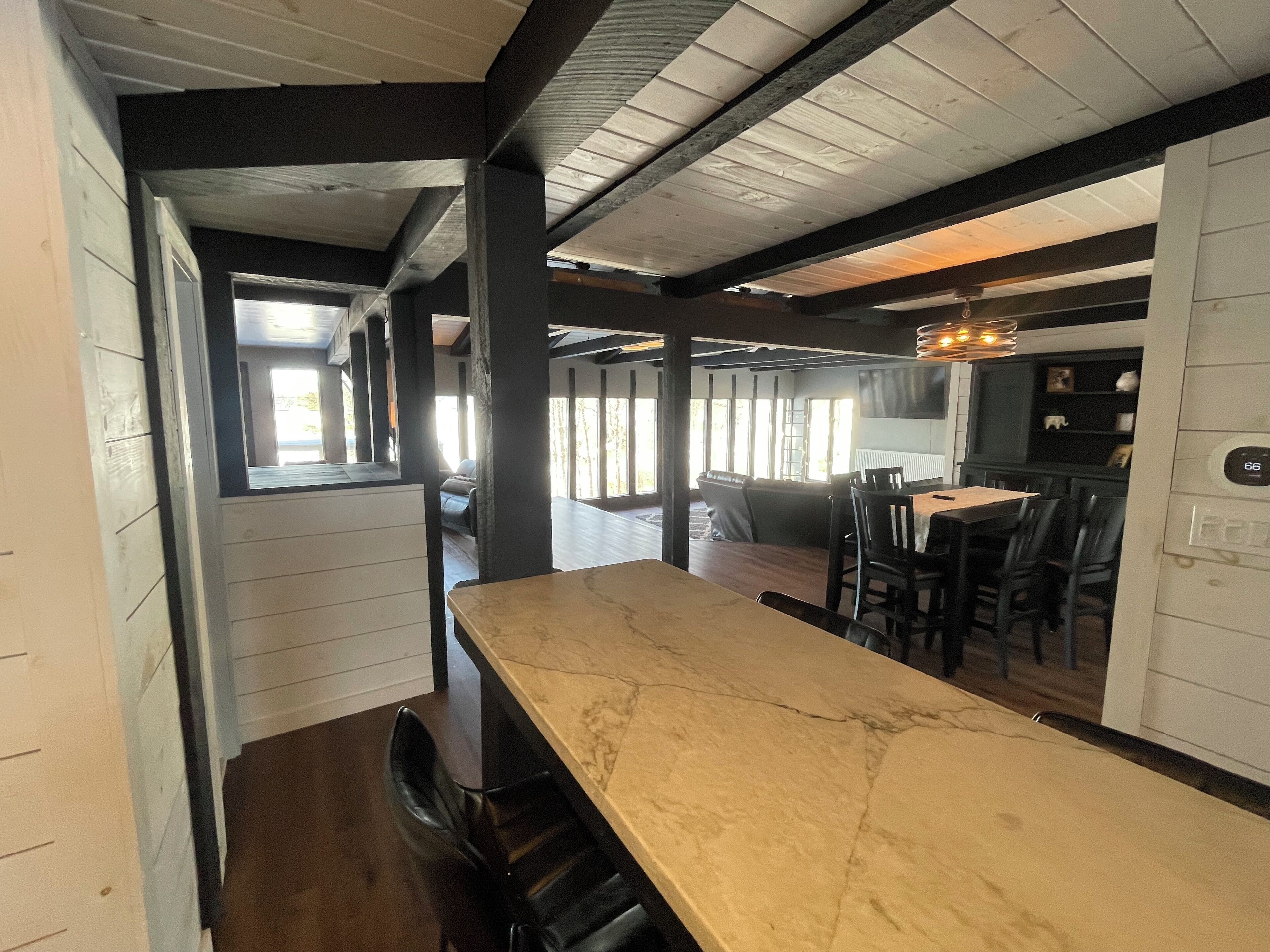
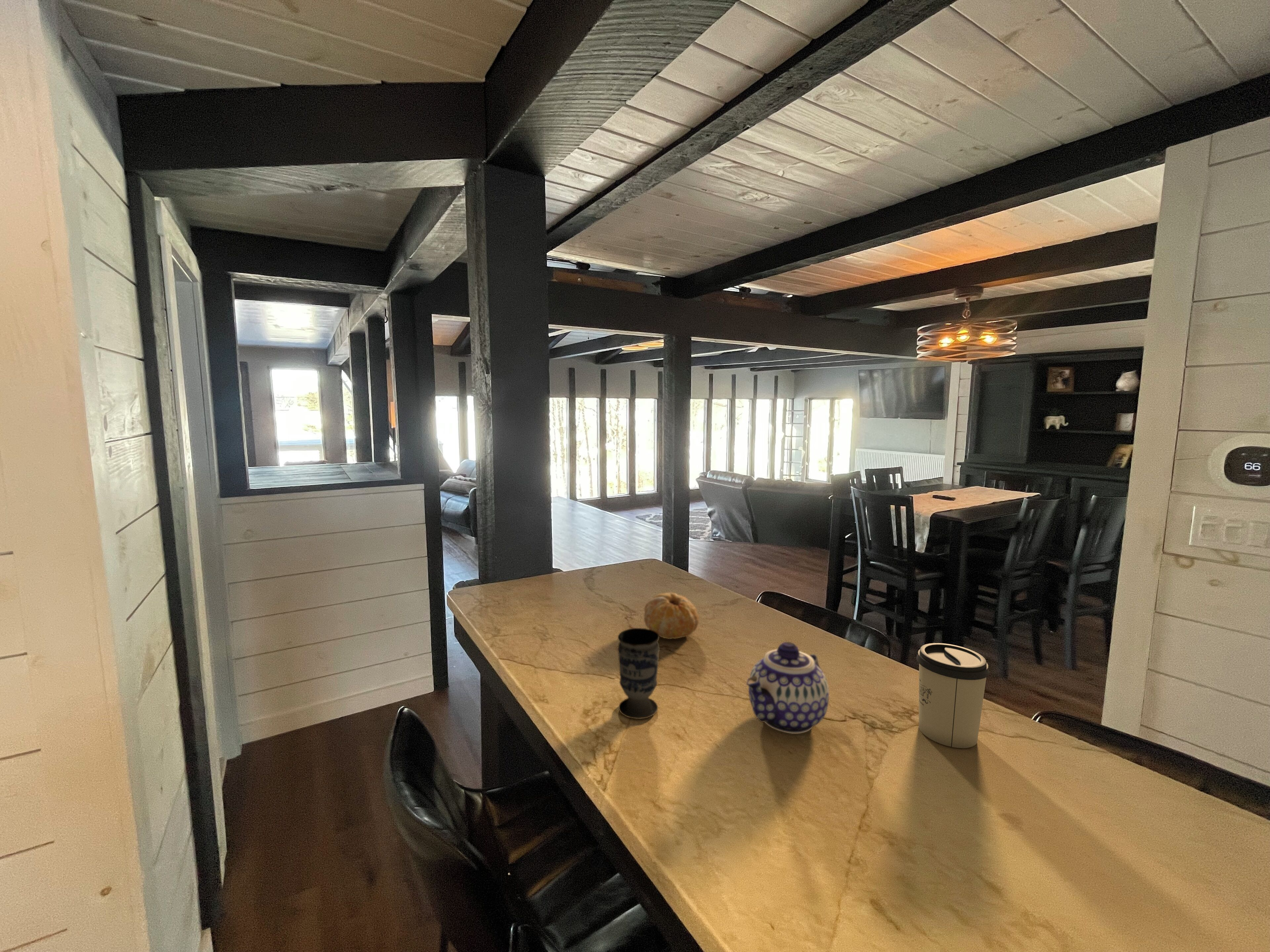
+ fruit [644,592,699,639]
+ teapot [746,642,829,734]
+ cup [617,628,660,719]
+ cup [916,643,990,748]
